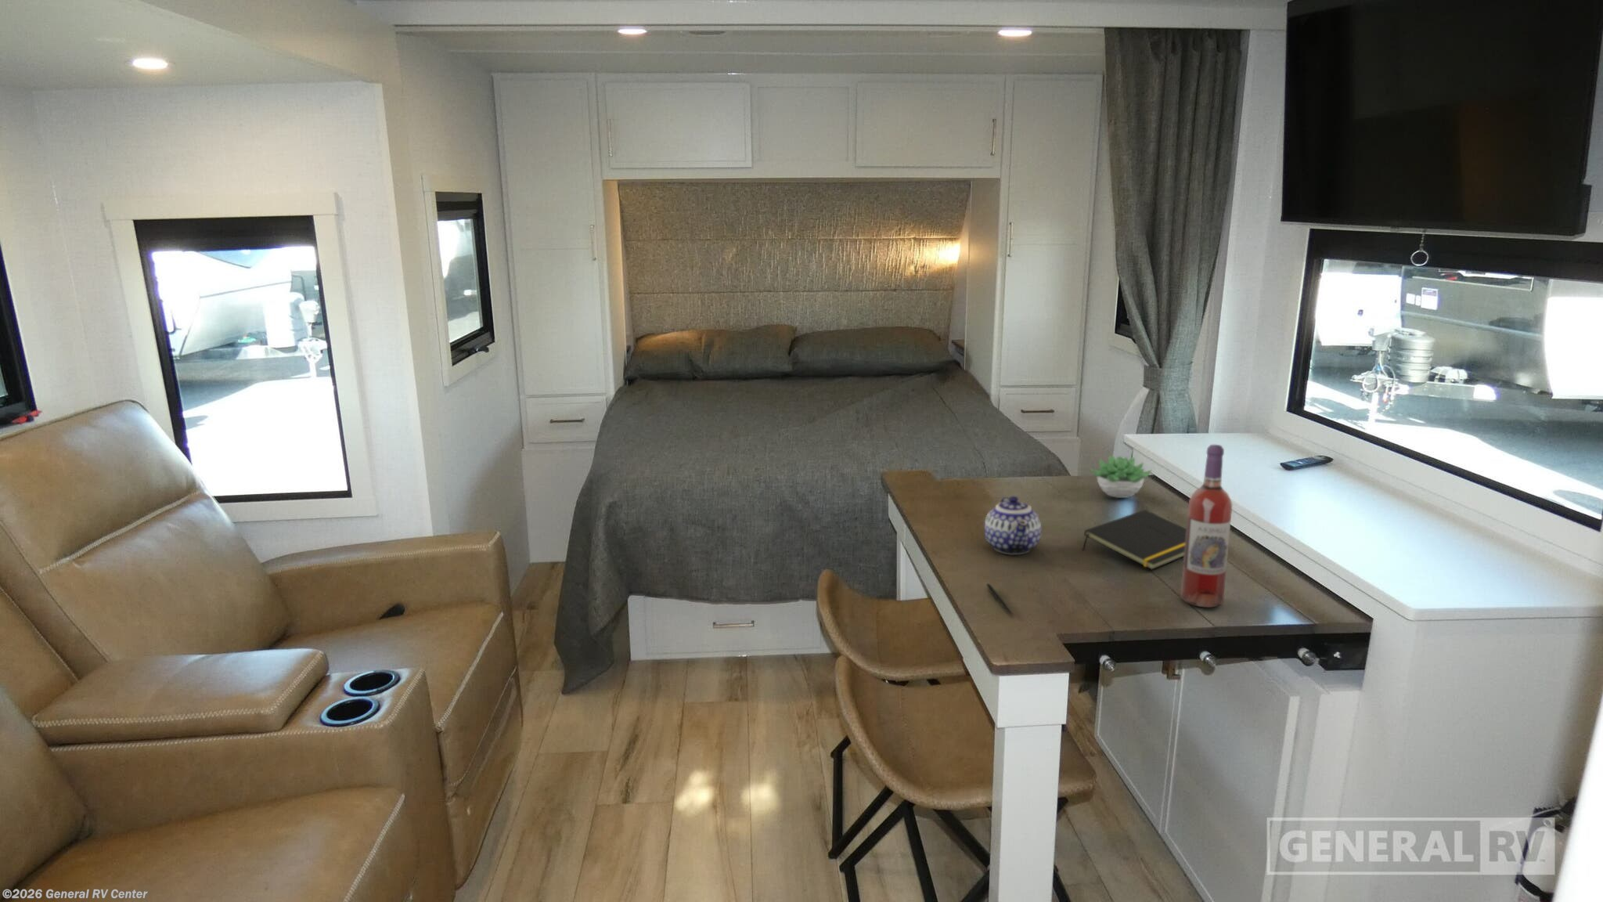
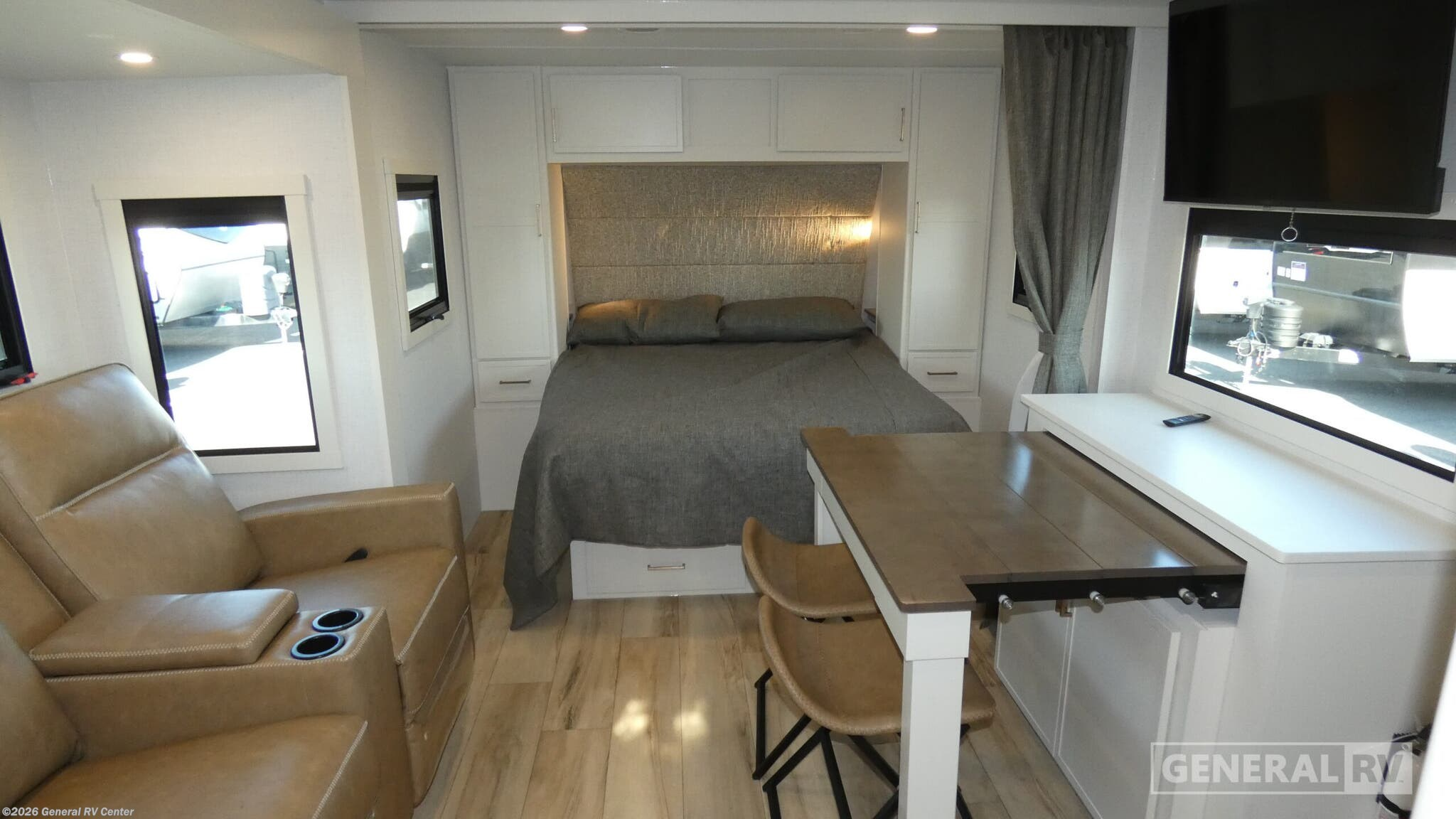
- pen [986,583,1015,618]
- wine bottle [1179,444,1233,608]
- notepad [1082,509,1187,570]
- teapot [984,496,1042,555]
- succulent plant [1090,455,1153,499]
